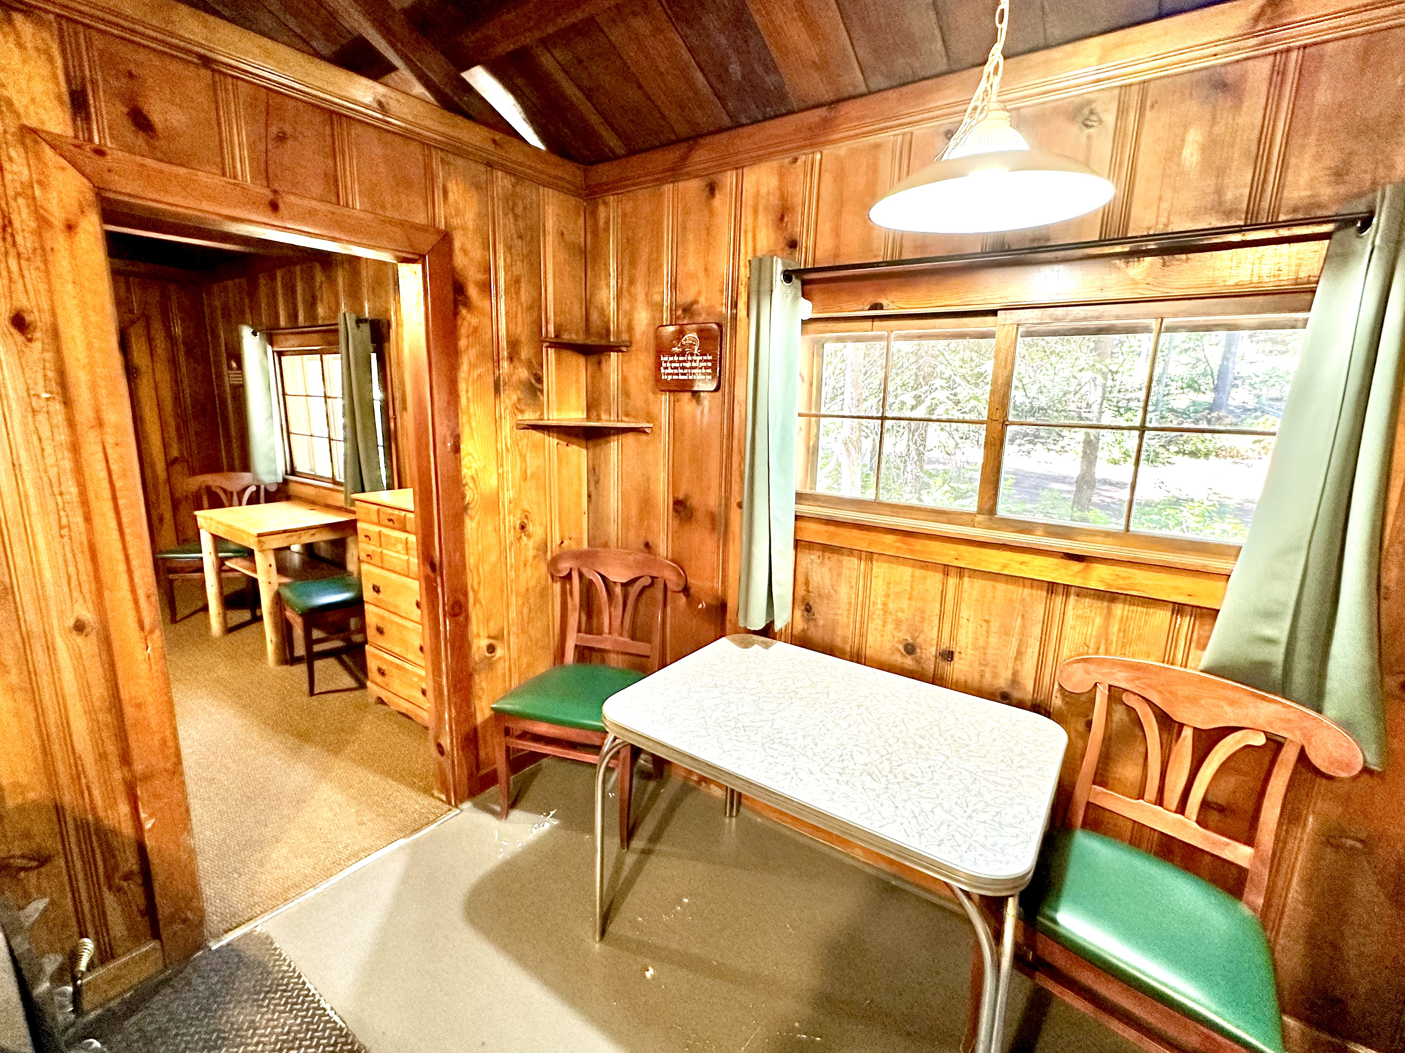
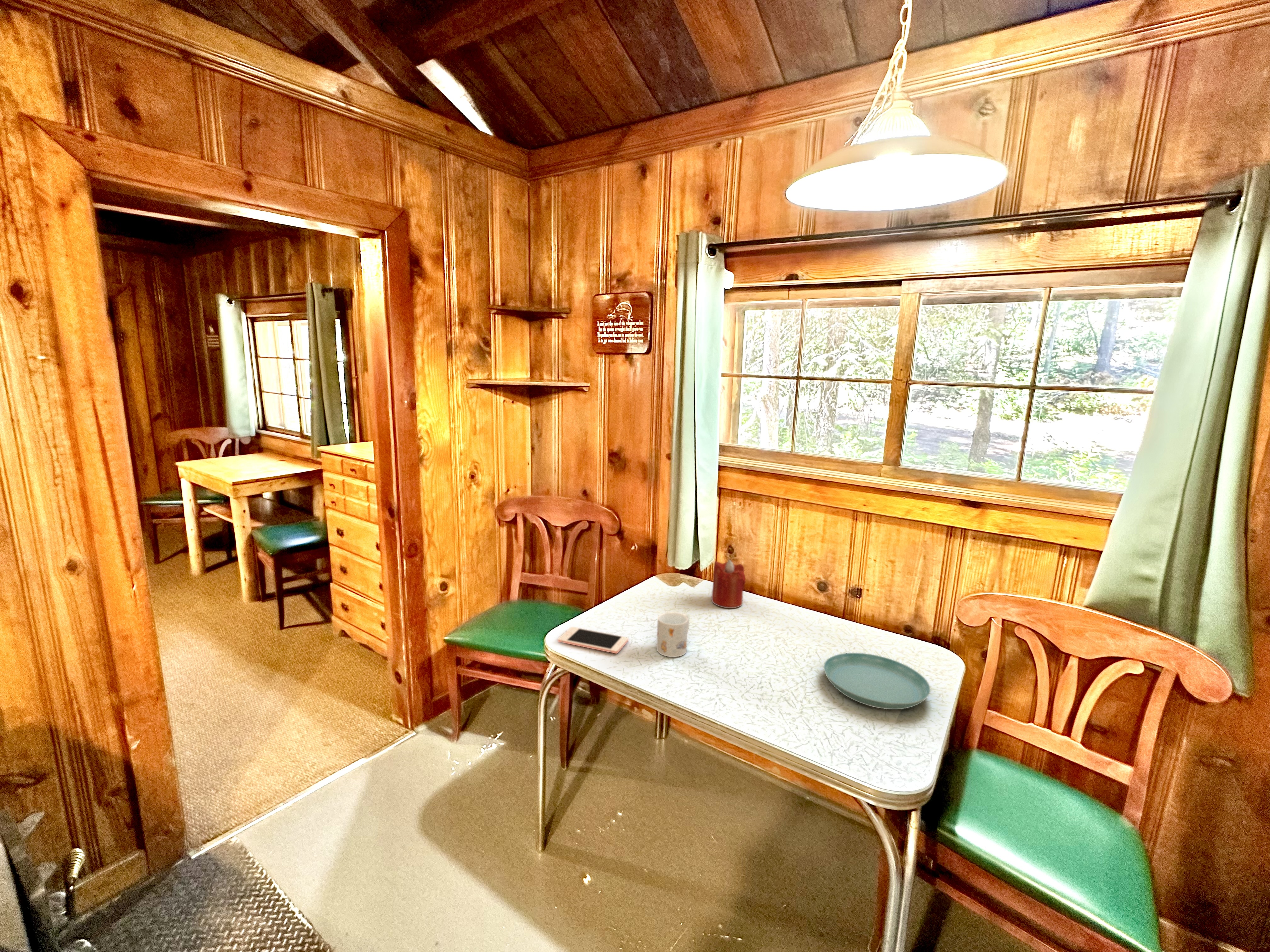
+ candle [711,559,746,609]
+ saucer [823,652,931,710]
+ mug [656,612,690,657]
+ cell phone [558,626,629,654]
